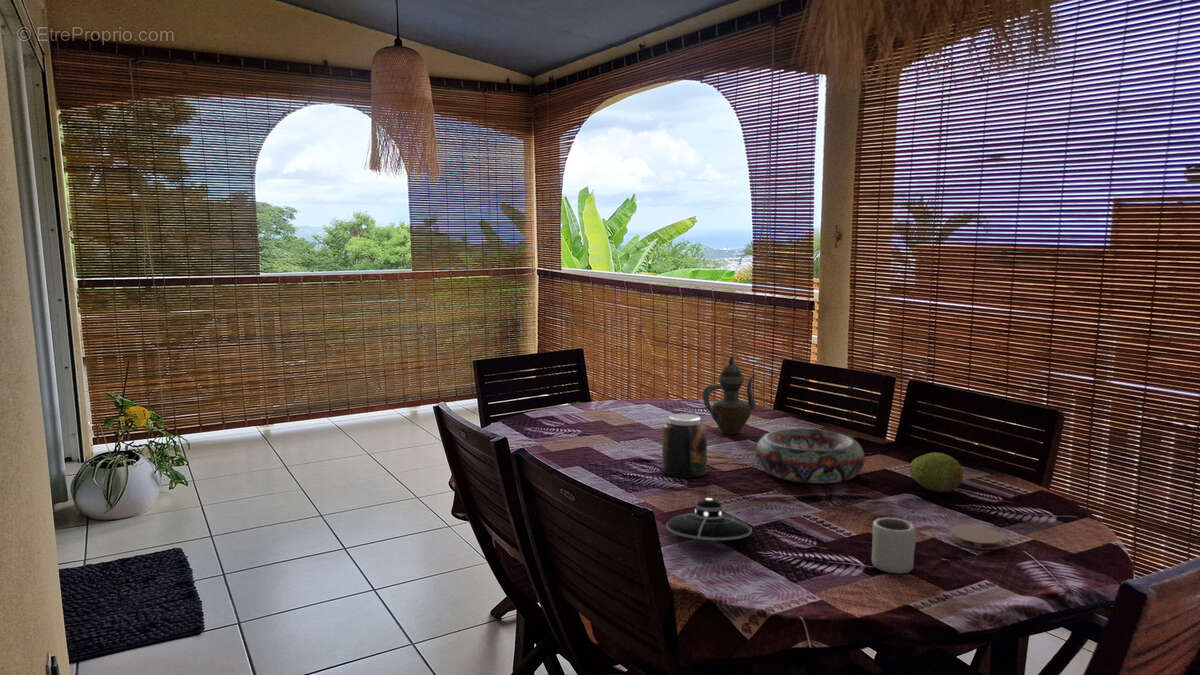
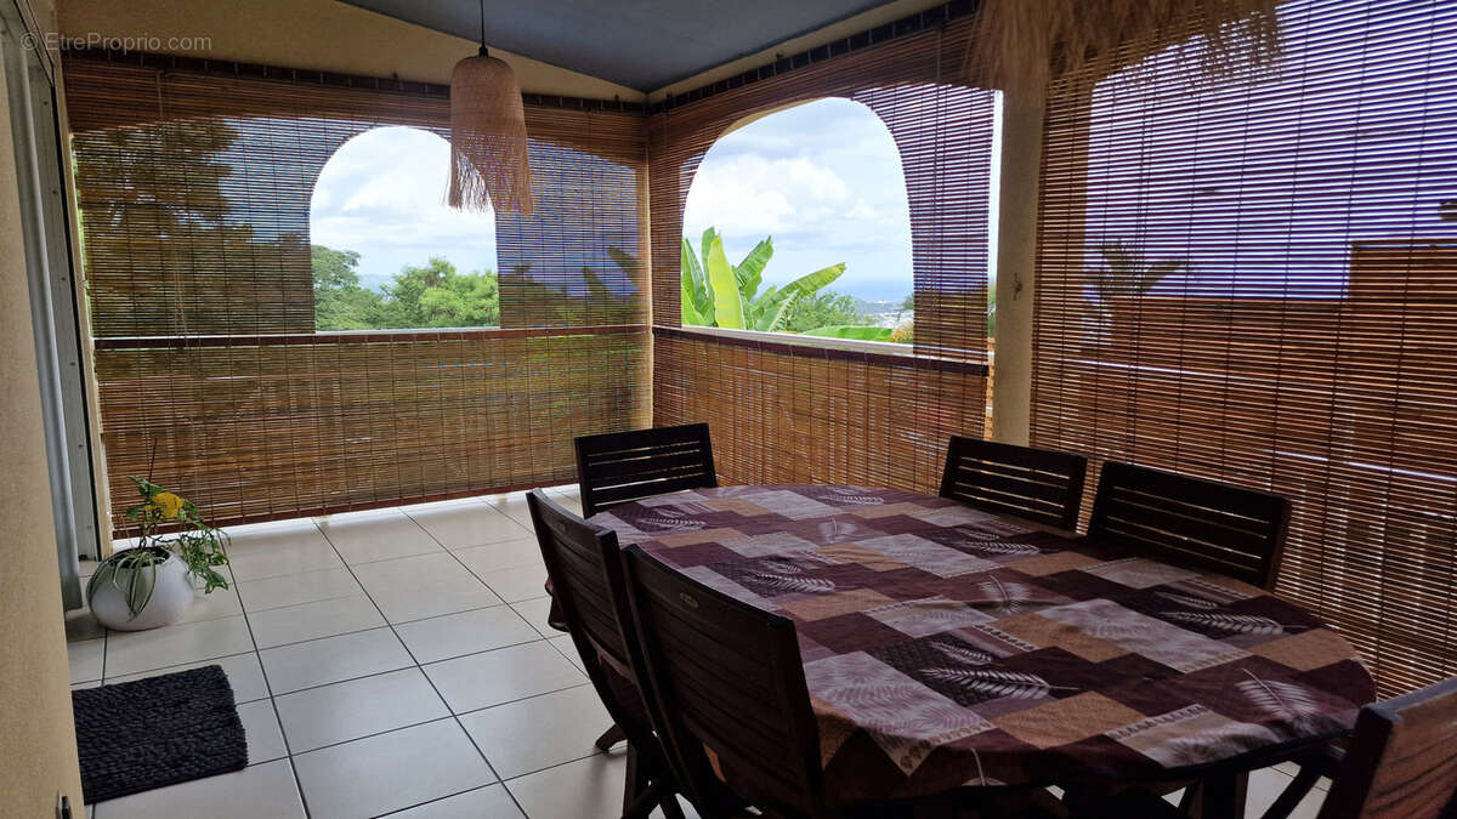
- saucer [665,497,753,541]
- jar [661,413,708,479]
- decorative bowl [754,428,866,484]
- teapot [702,354,757,435]
- cup [871,517,918,575]
- fruit [908,452,964,493]
- coaster [949,524,1005,551]
